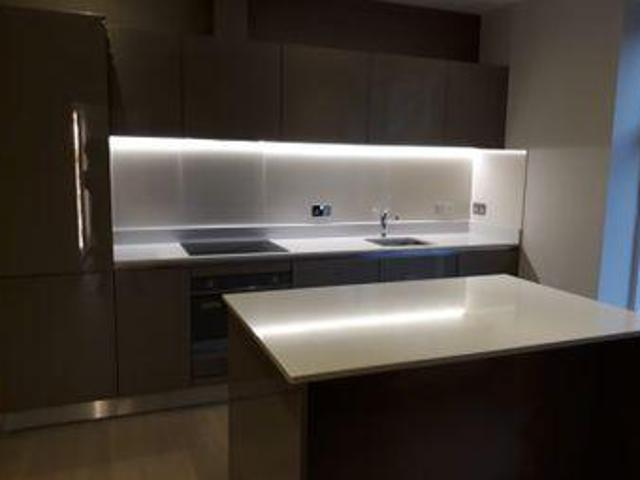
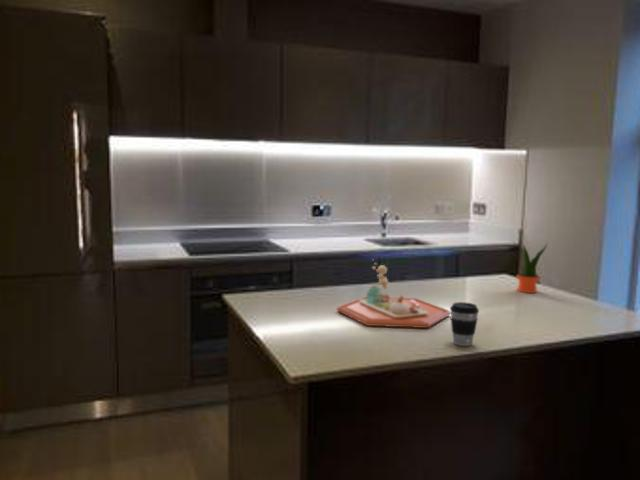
+ food tray [336,258,451,329]
+ potted plant [516,241,549,294]
+ coffee cup [449,301,480,347]
